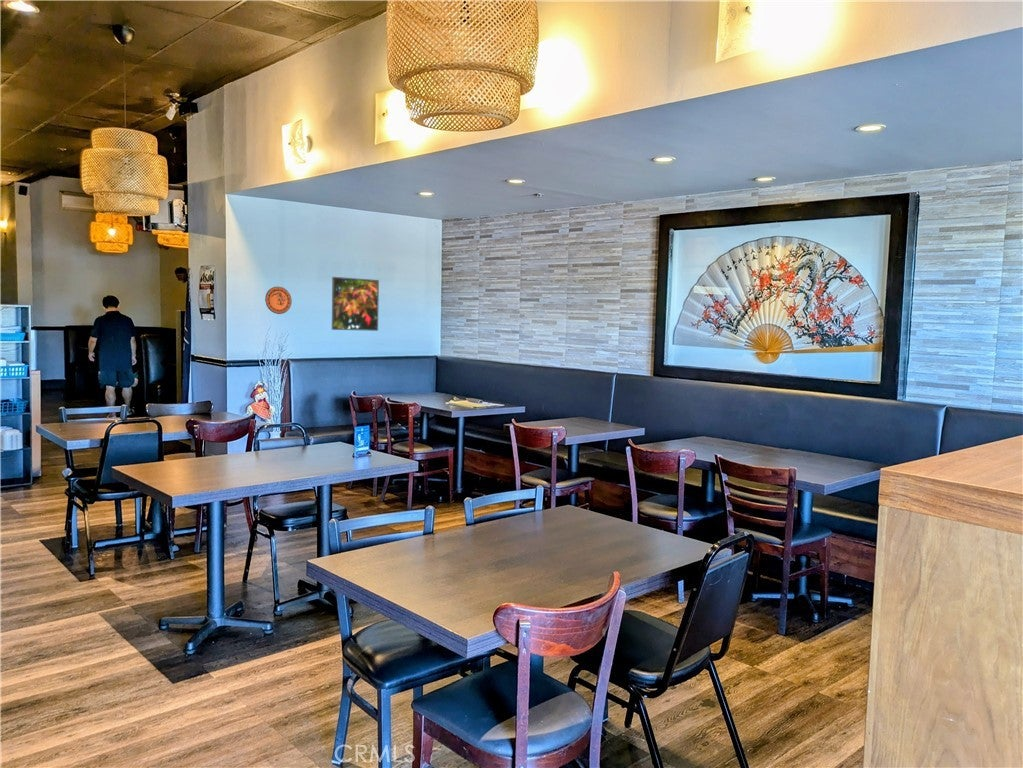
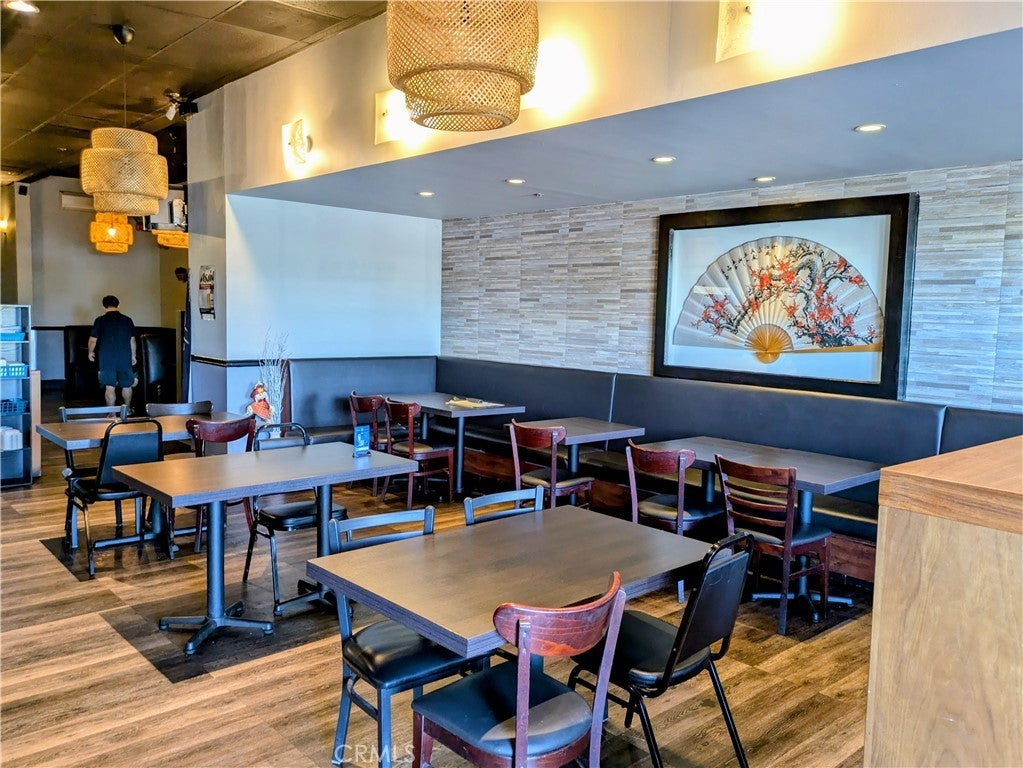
- decorative plate [264,286,293,315]
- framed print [331,276,380,332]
